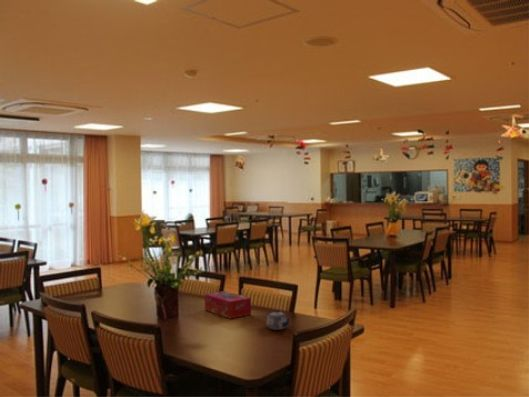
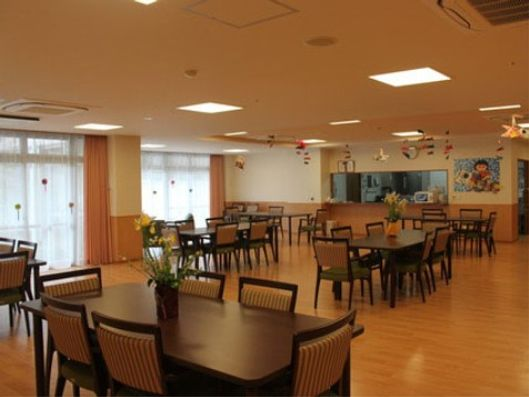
- teapot [265,309,291,331]
- tissue box [204,290,252,320]
